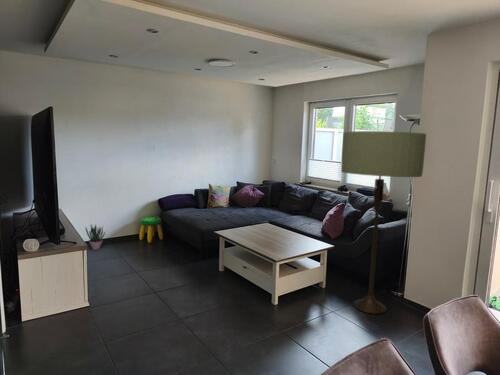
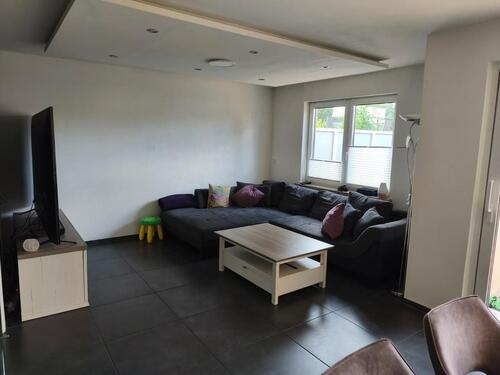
- floor lamp [340,130,427,315]
- potted plant [84,224,106,251]
